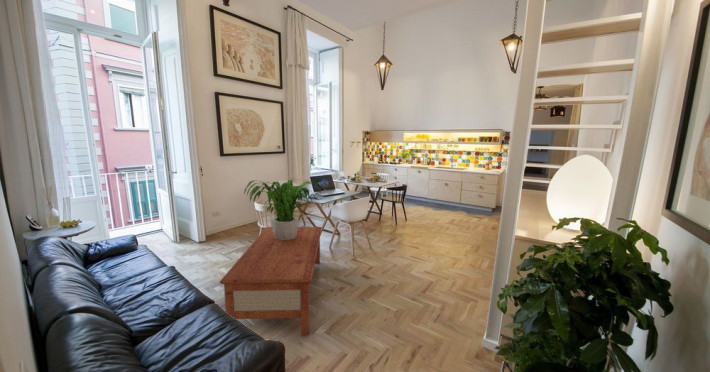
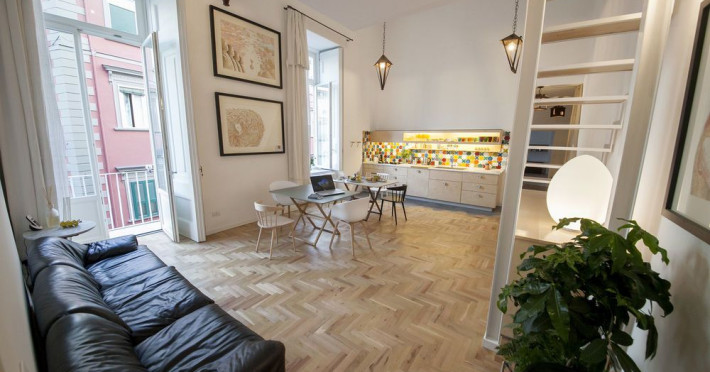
- potted plant [243,179,322,240]
- coffee table [218,226,323,336]
